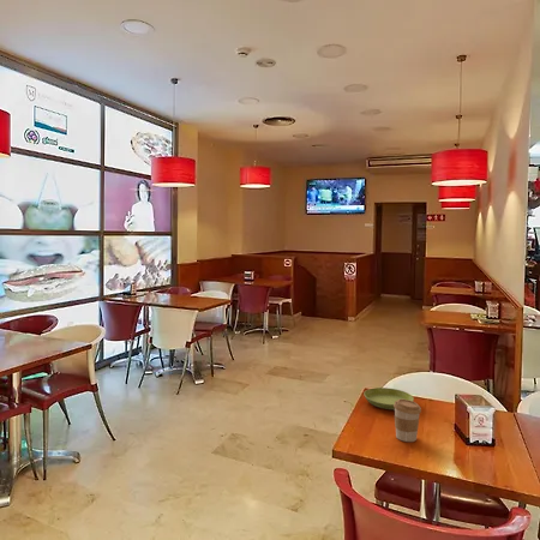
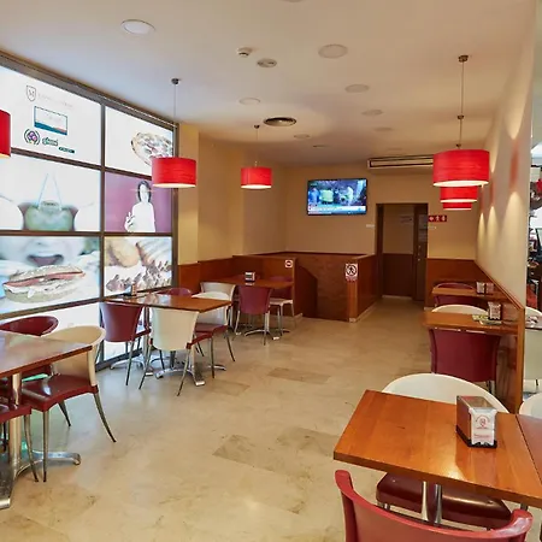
- coffee cup [394,400,422,443]
- saucer [362,386,415,410]
